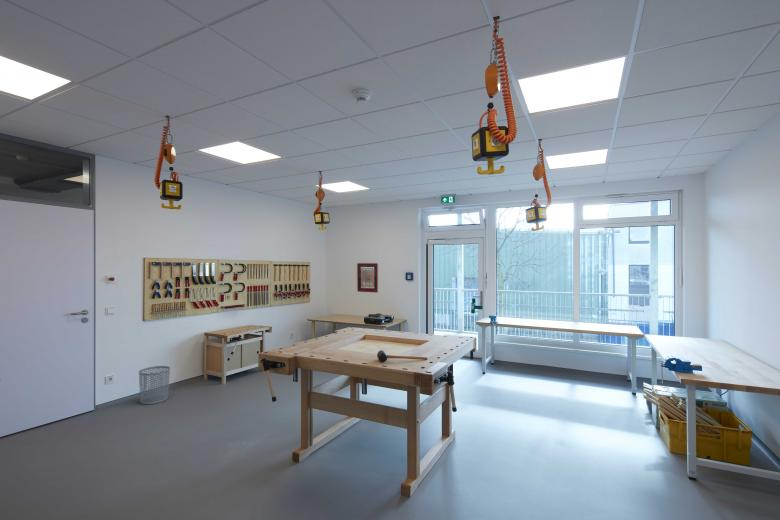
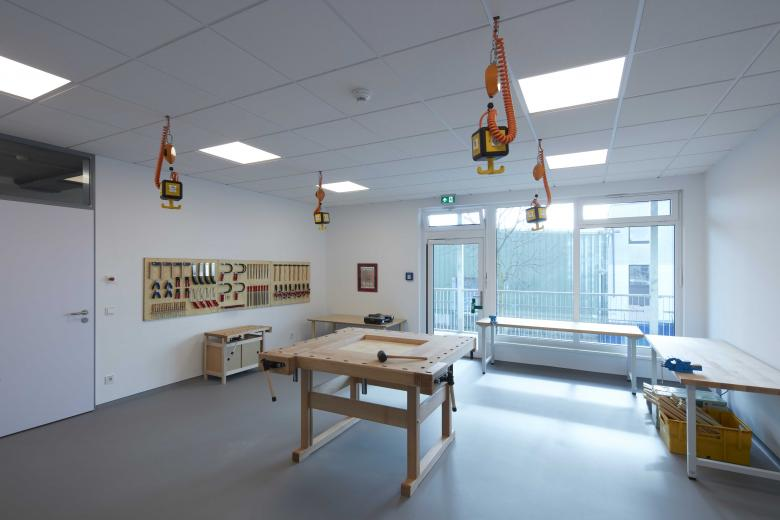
- waste bin [138,365,171,405]
